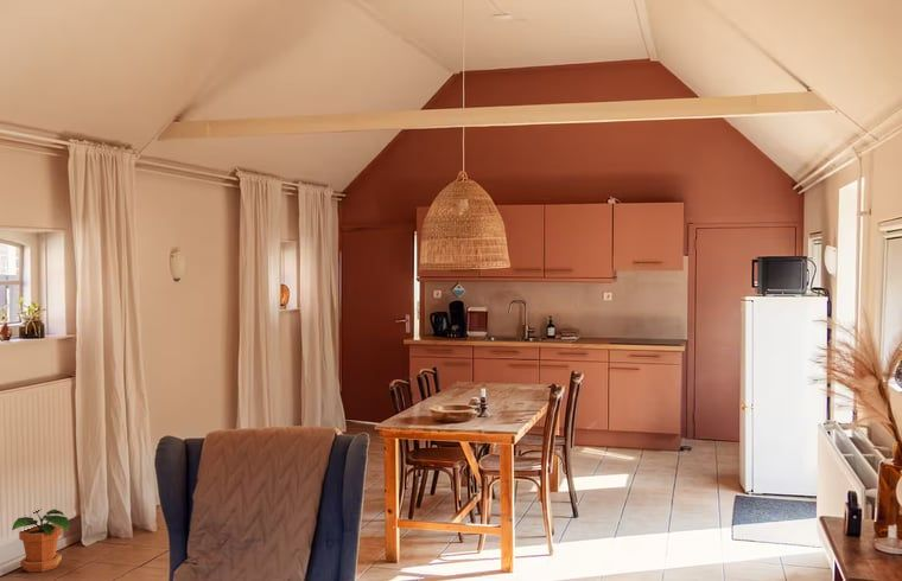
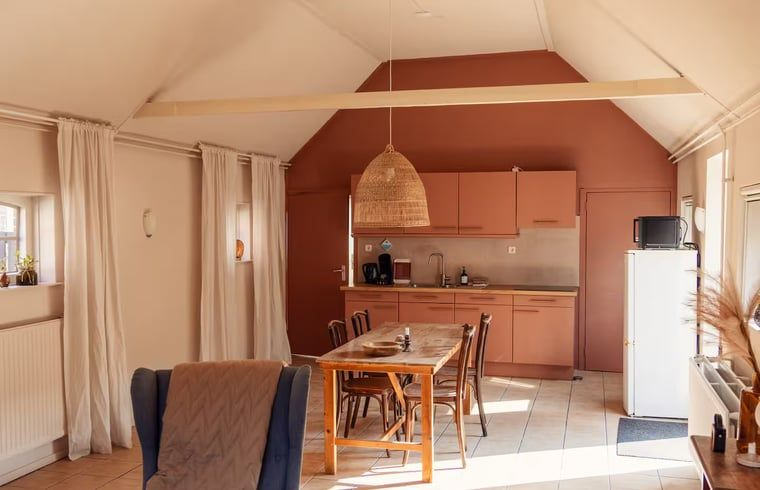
- potted plant [11,507,70,573]
